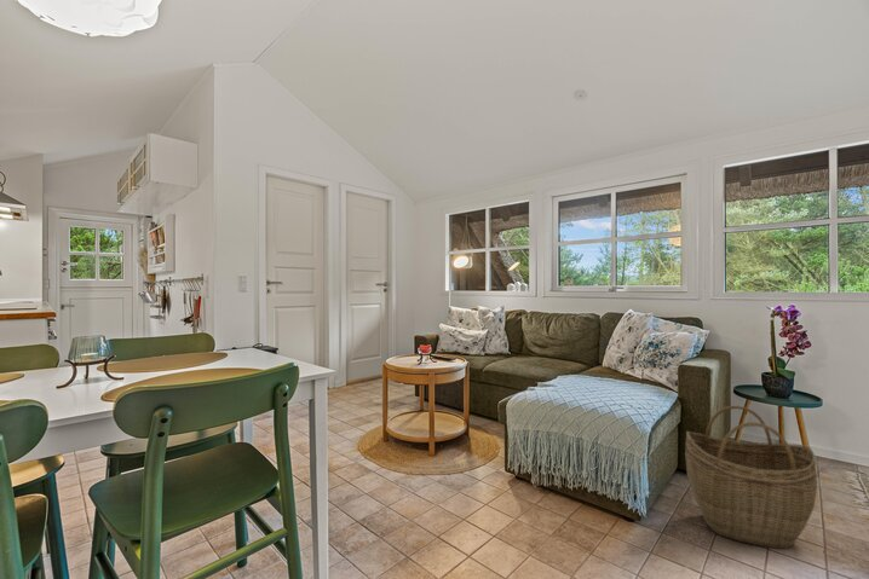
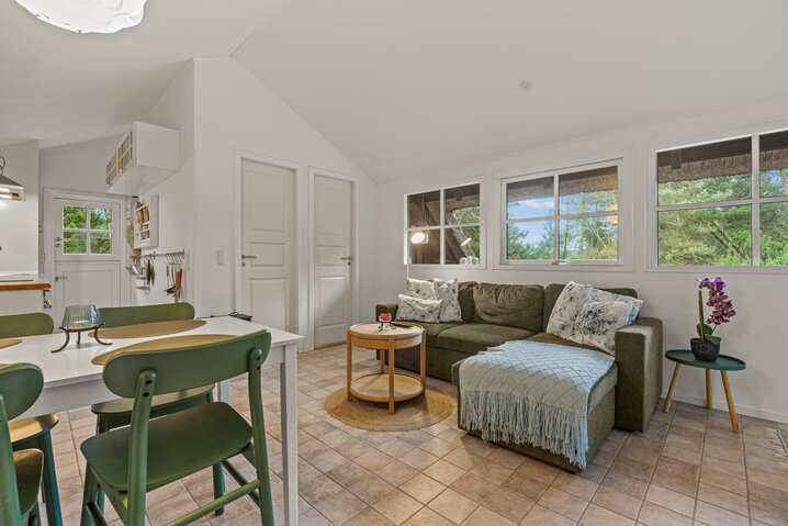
- woven basket [684,405,818,550]
